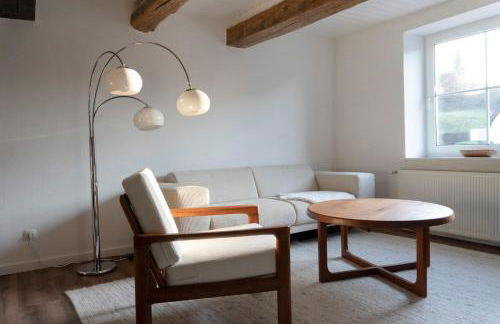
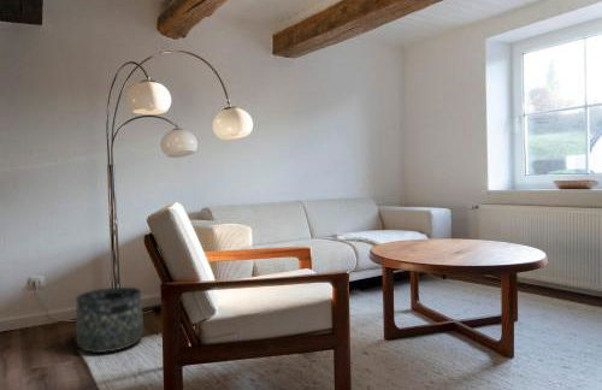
+ basket [75,286,144,354]
